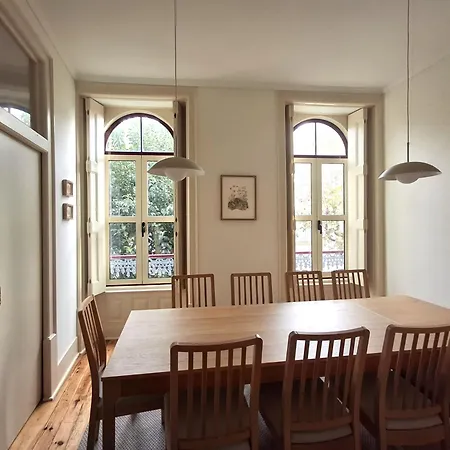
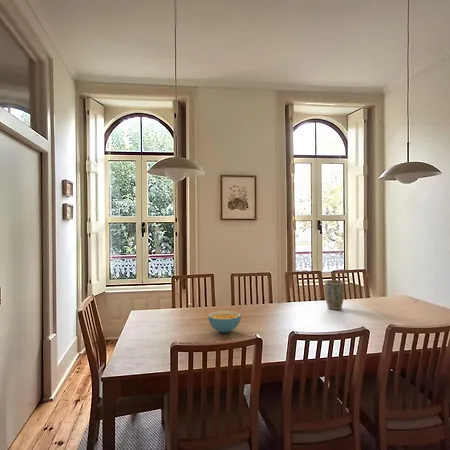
+ plant pot [324,279,345,311]
+ cereal bowl [207,310,242,334]
